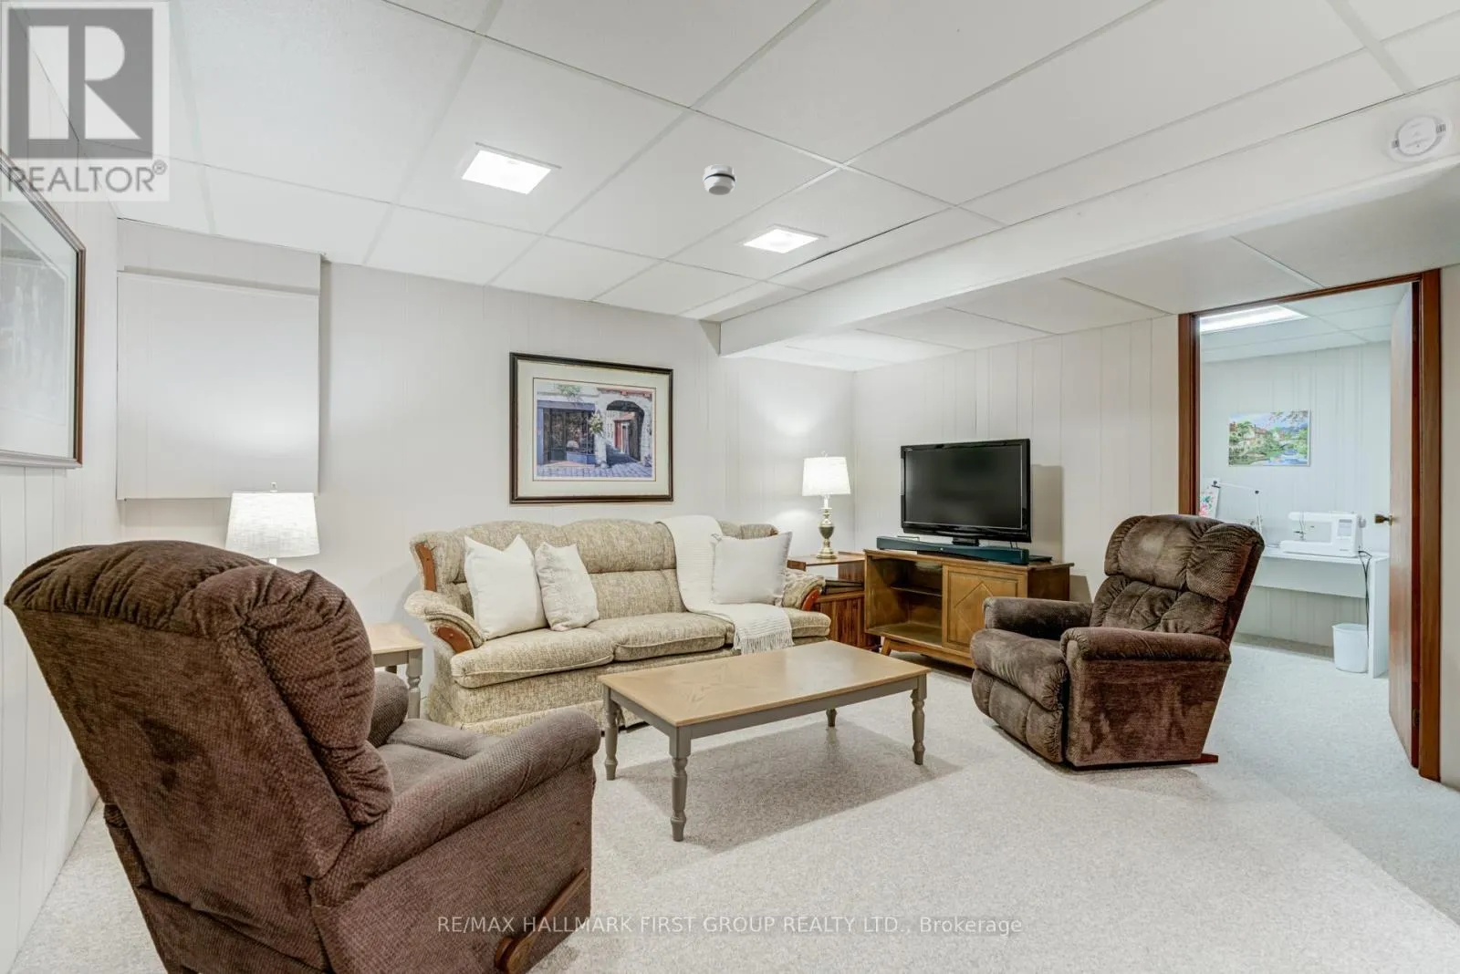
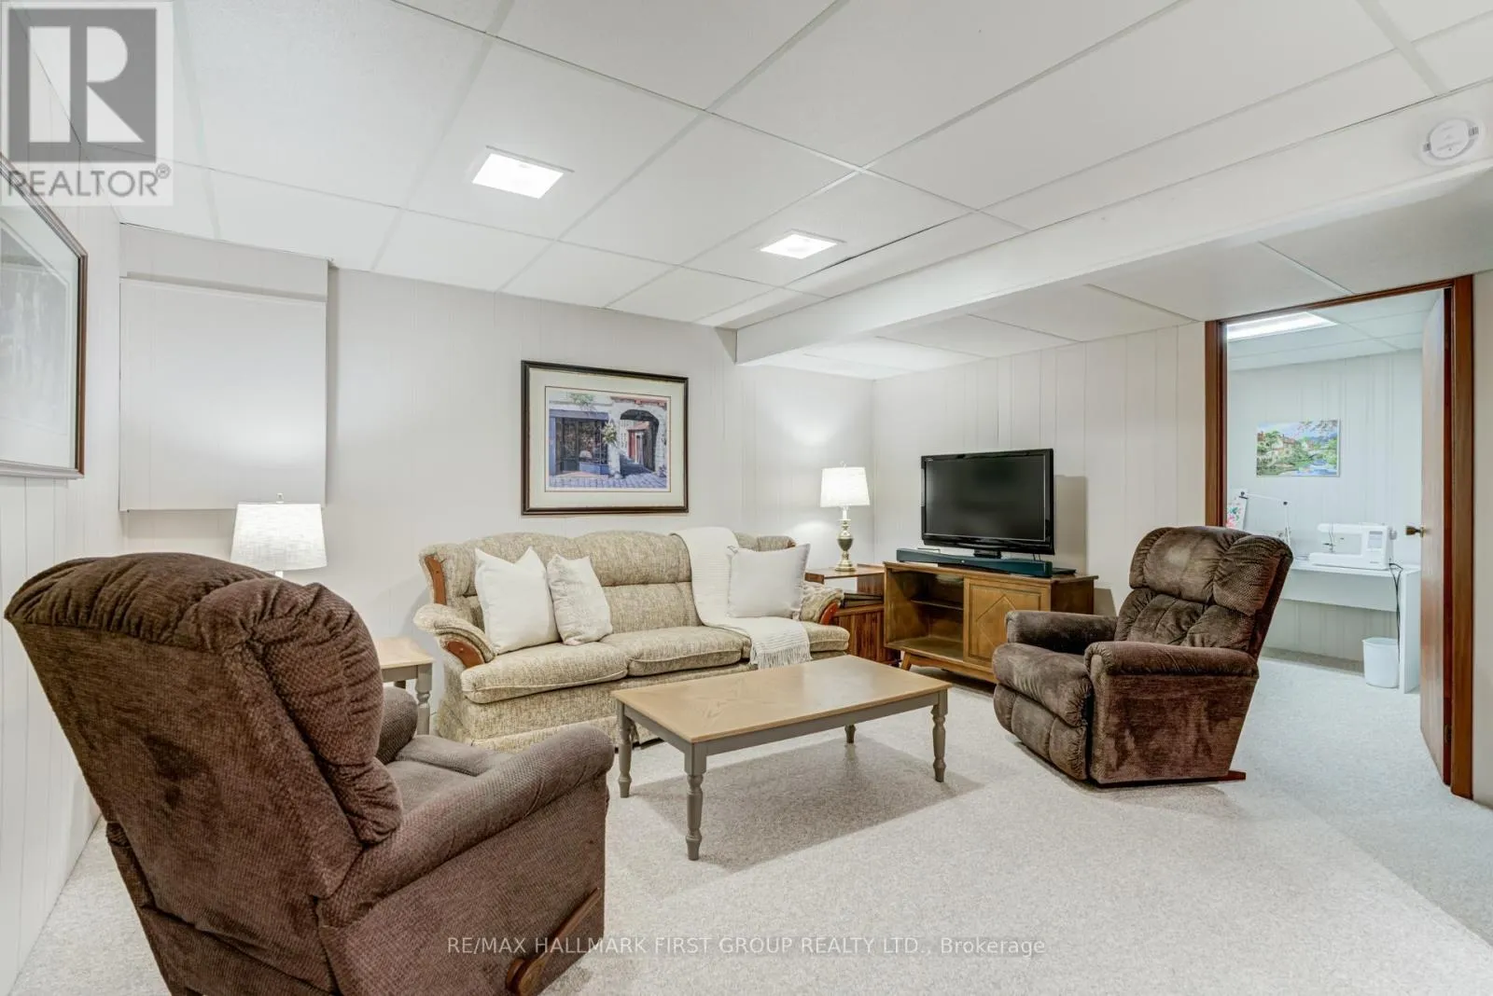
- smoke detector [701,164,737,196]
